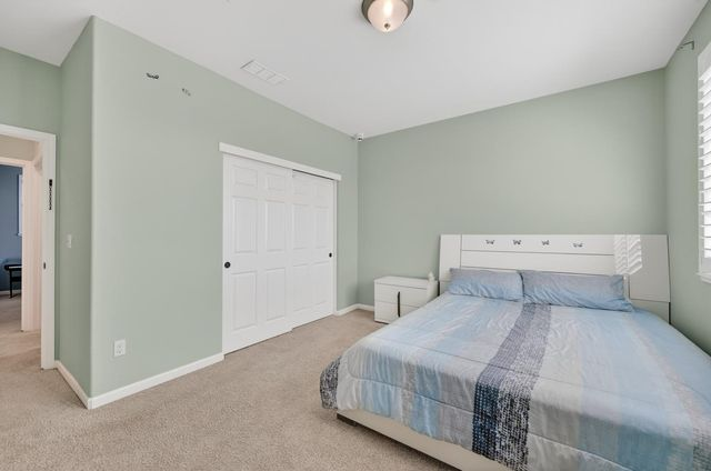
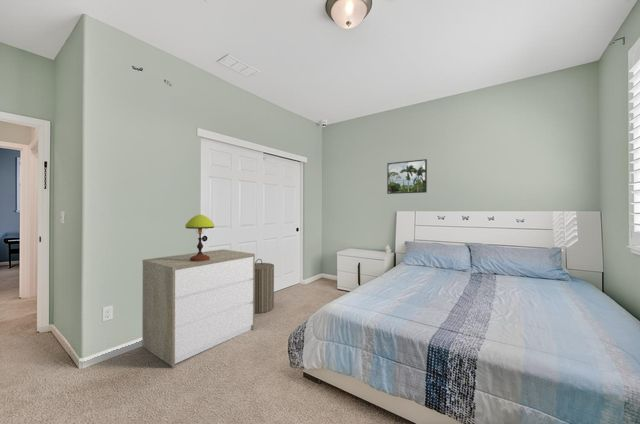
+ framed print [386,158,428,195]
+ dresser [141,248,256,368]
+ laundry hamper [254,258,275,314]
+ table lamp [151,214,215,262]
